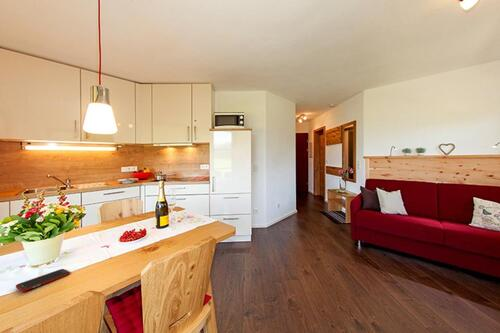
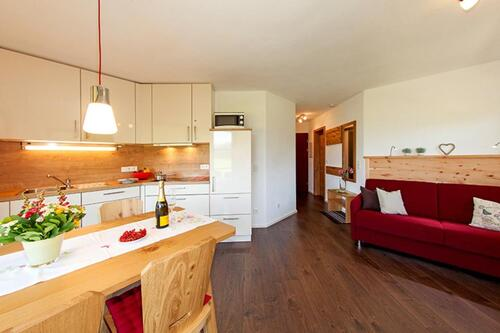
- cell phone [15,268,71,293]
